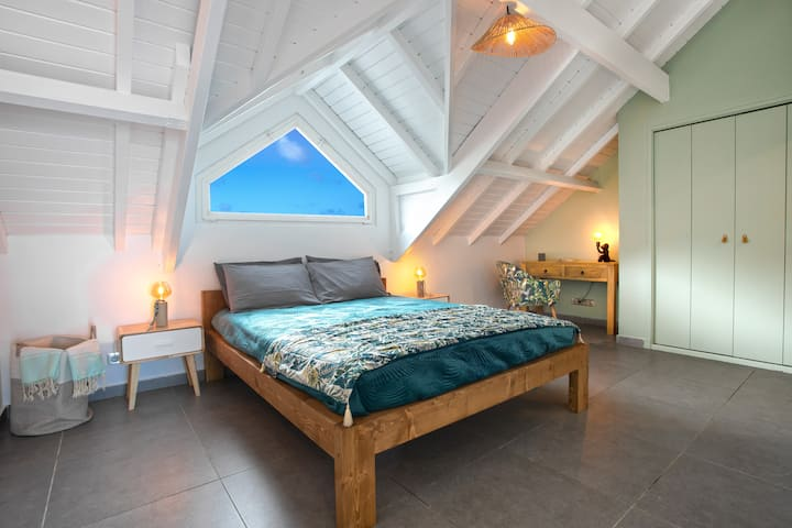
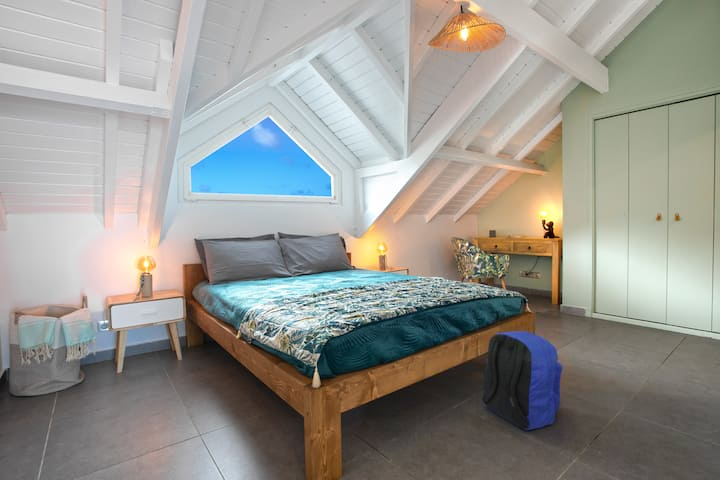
+ backpack [481,330,563,431]
